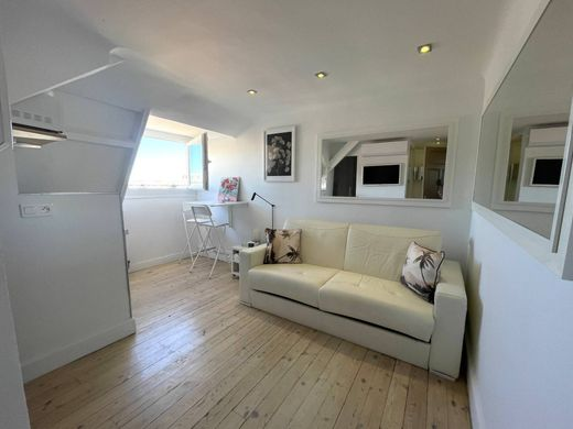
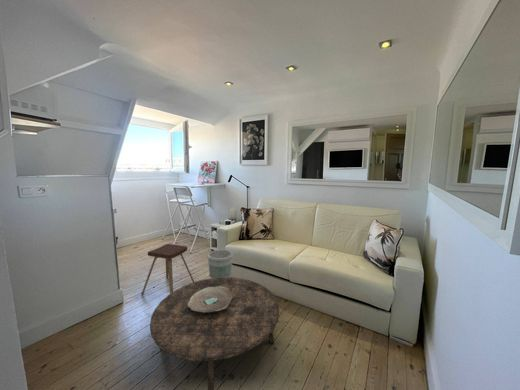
+ decorative bowl [188,286,233,312]
+ music stool [141,243,195,296]
+ planter [207,249,234,279]
+ coffee table [149,276,280,390]
